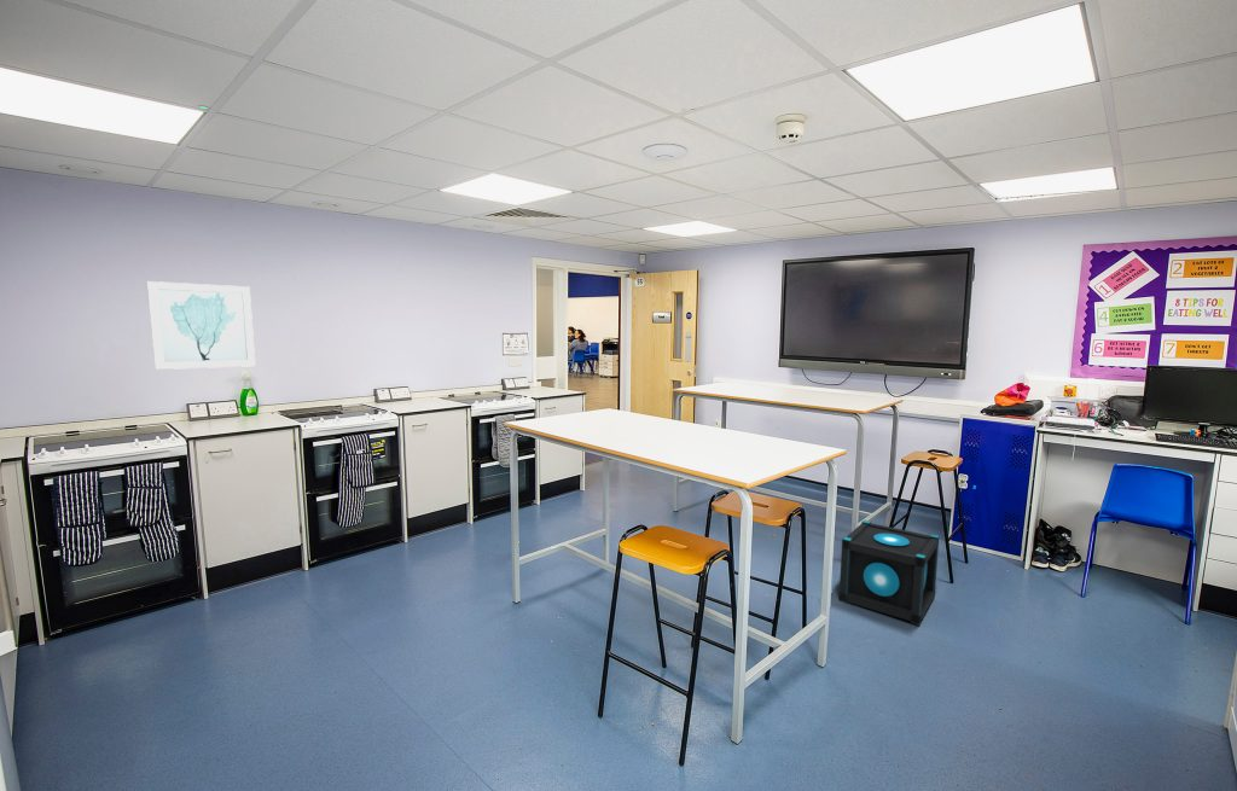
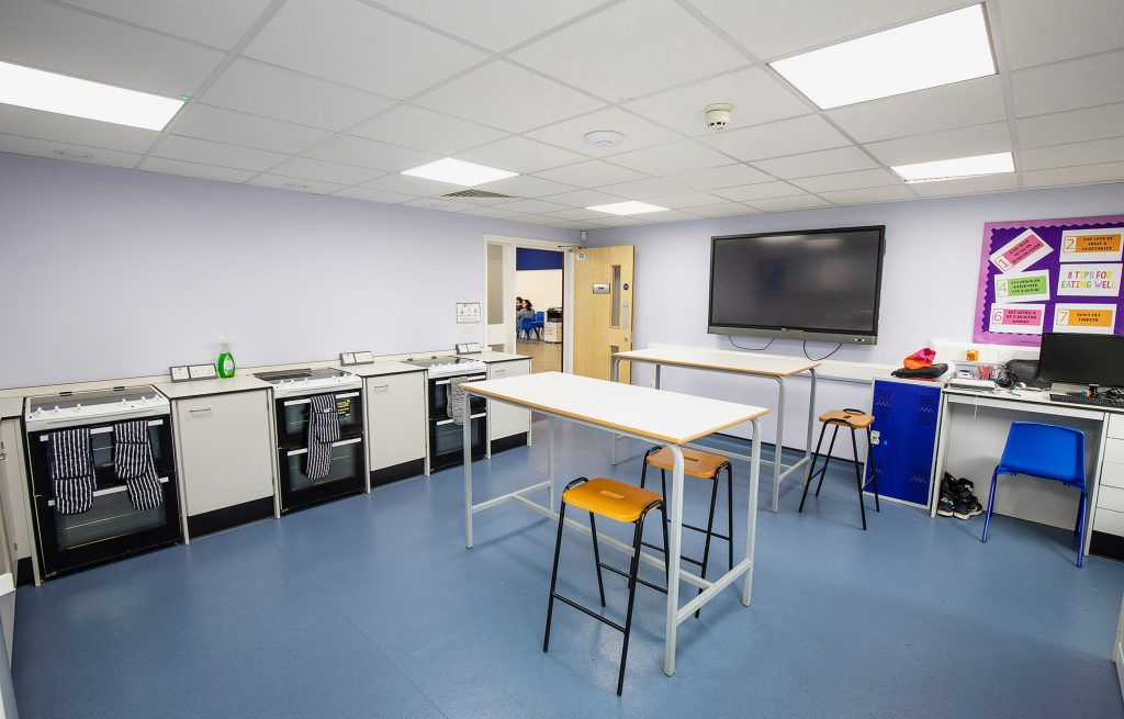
- wall art [146,280,256,371]
- speaker [838,519,940,627]
